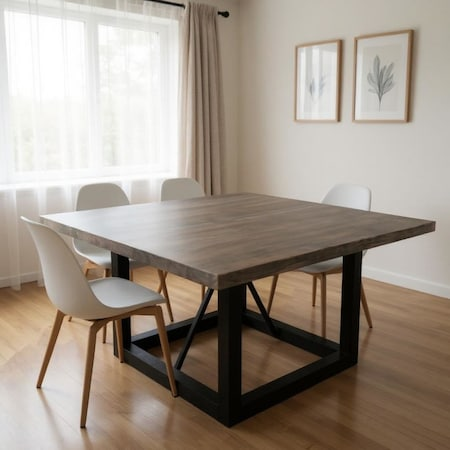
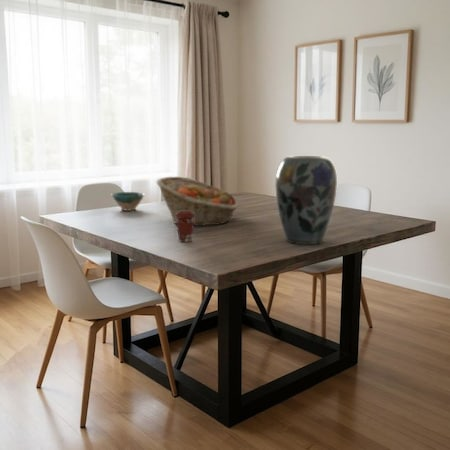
+ bowl [111,191,145,212]
+ fruit basket [155,176,240,227]
+ coffee cup [175,211,195,243]
+ vase [274,155,338,245]
